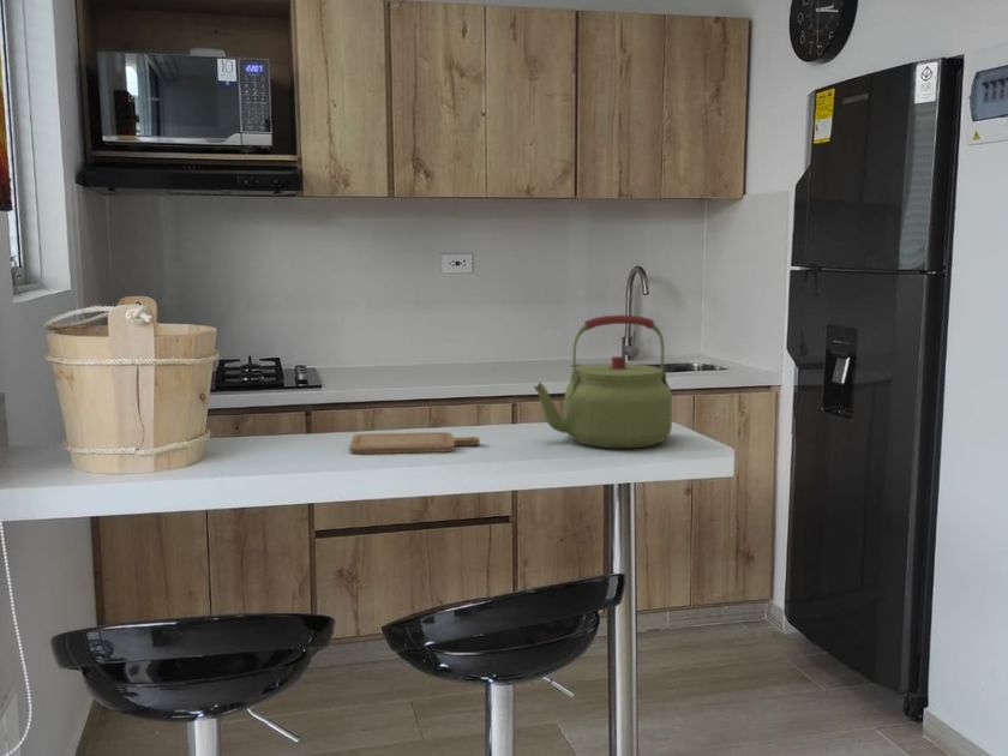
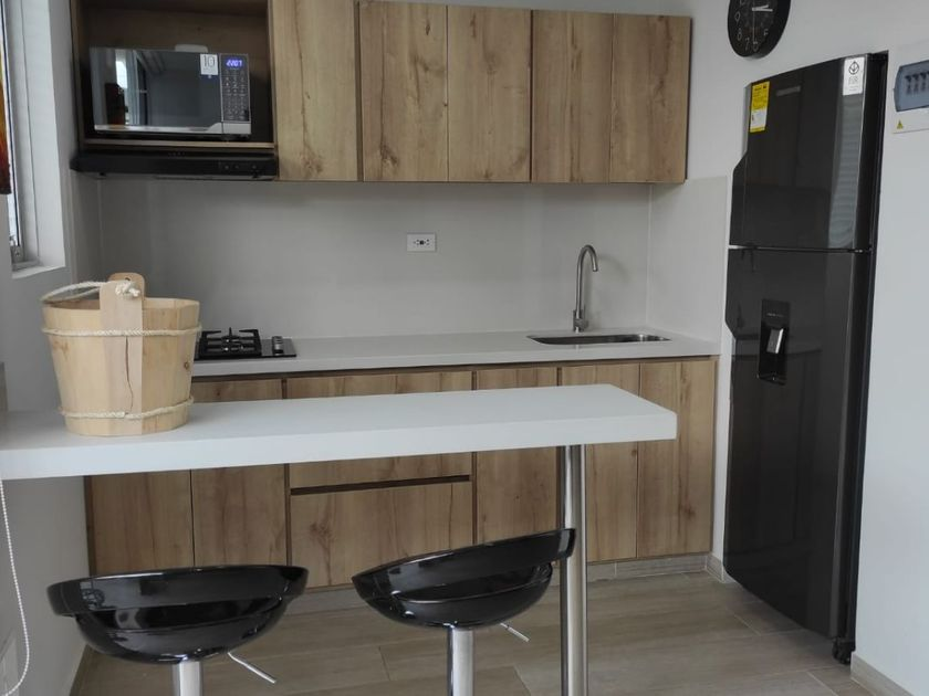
- chopping board [348,431,481,455]
- kettle [533,314,673,449]
